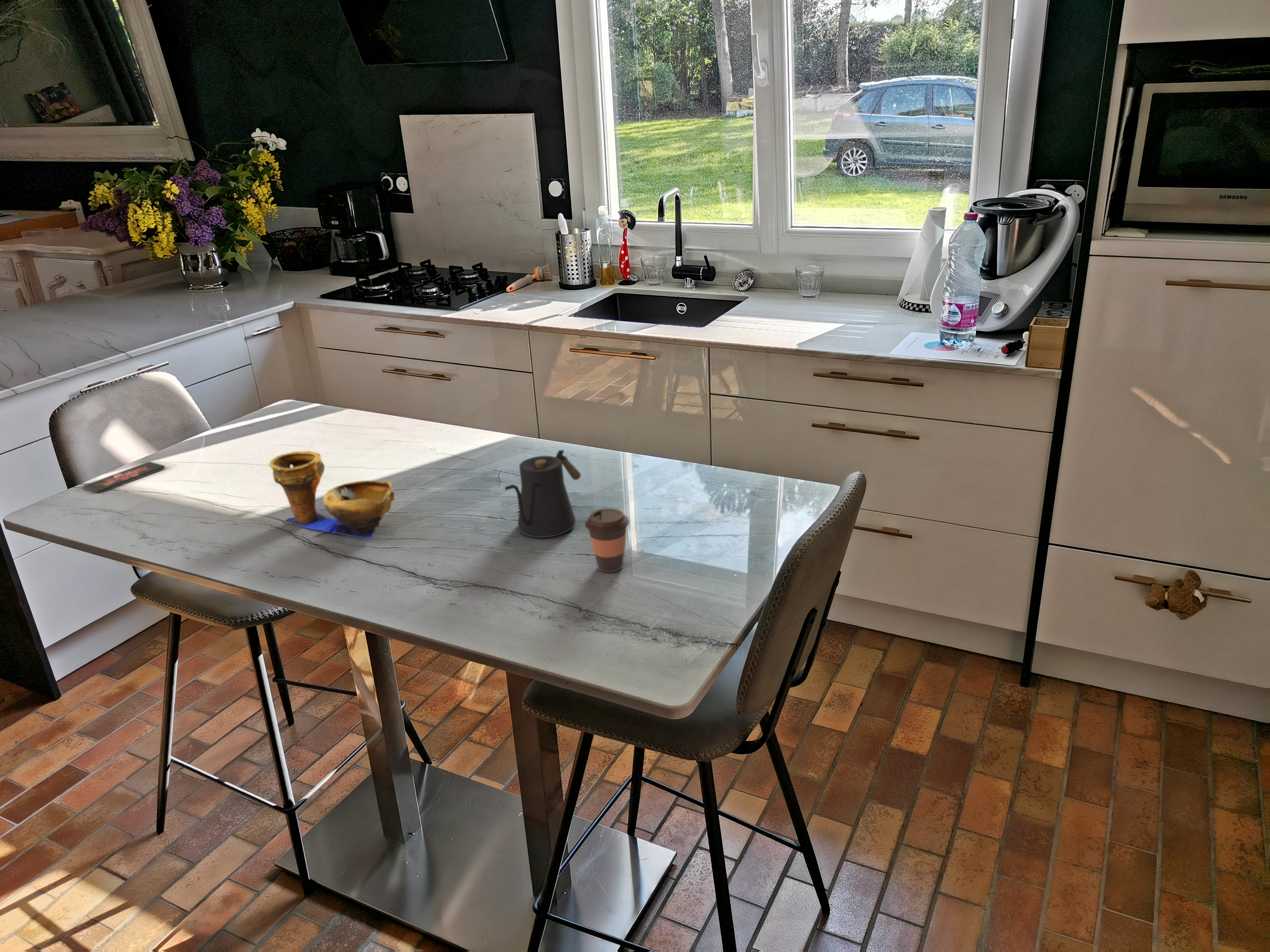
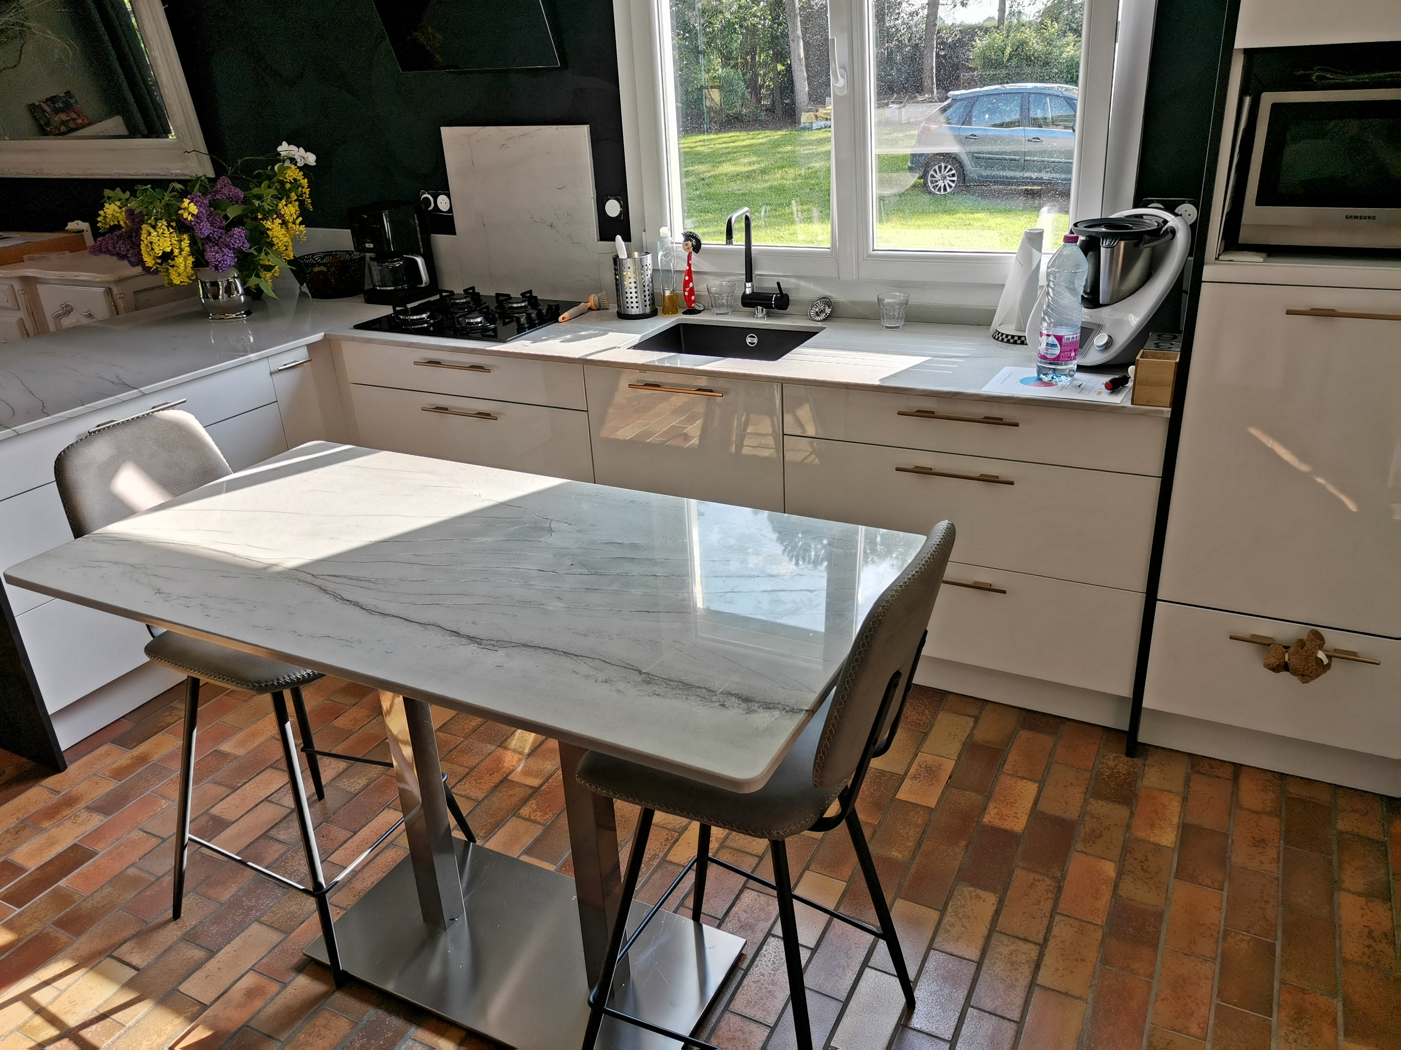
- smartphone [83,461,165,493]
- kettle [505,450,581,538]
- decorative bowl [269,451,396,539]
- coffee cup [585,508,630,572]
